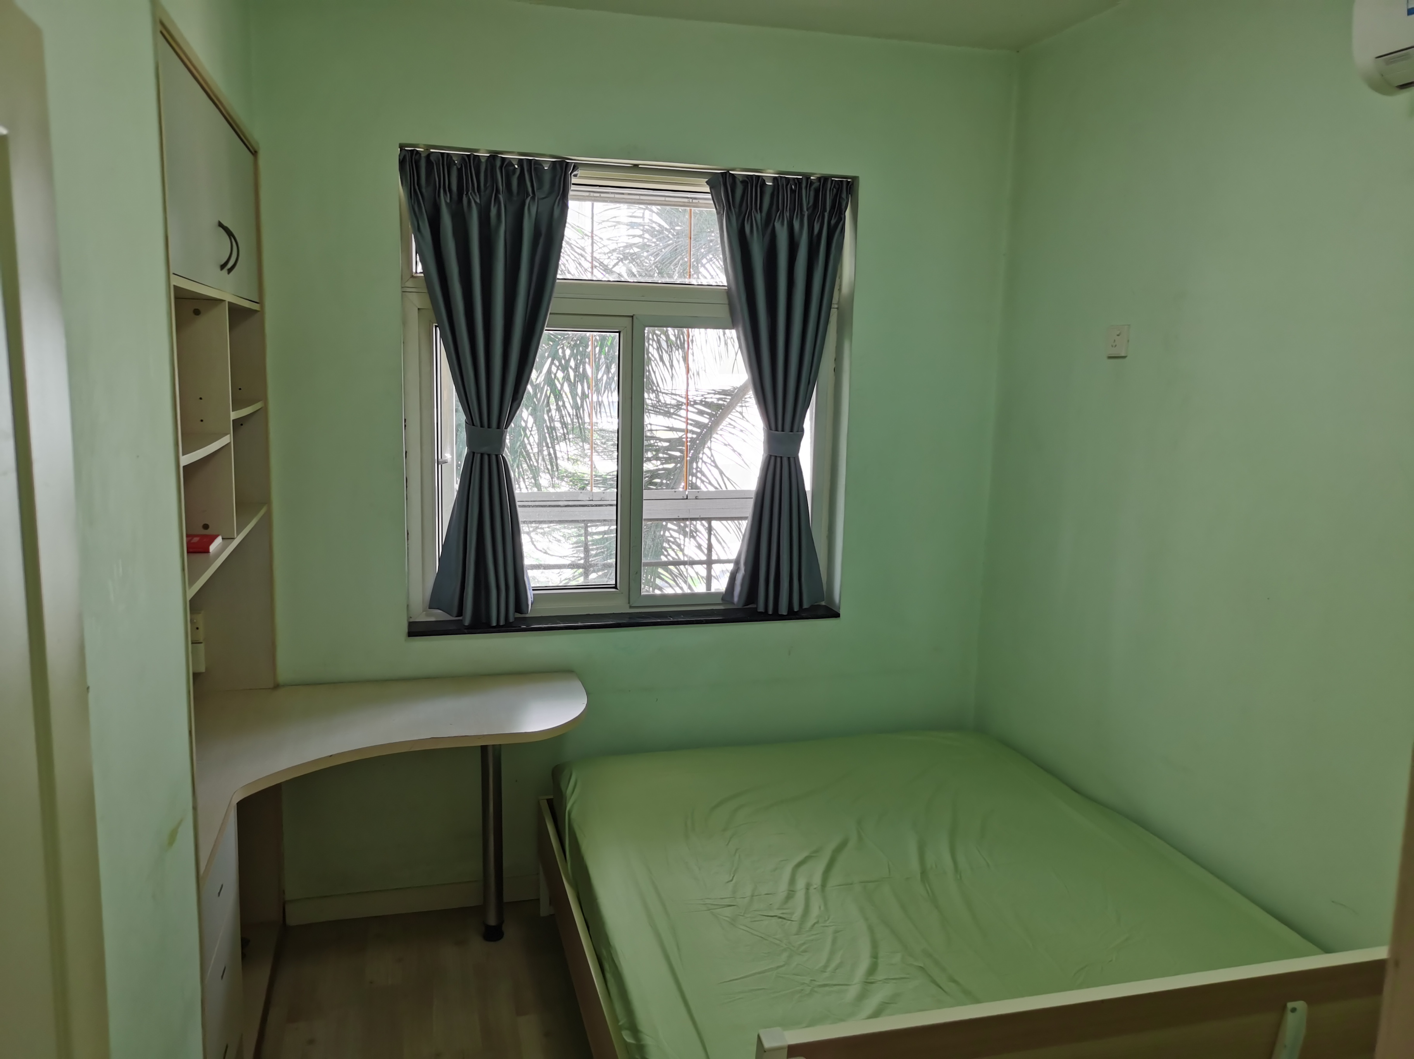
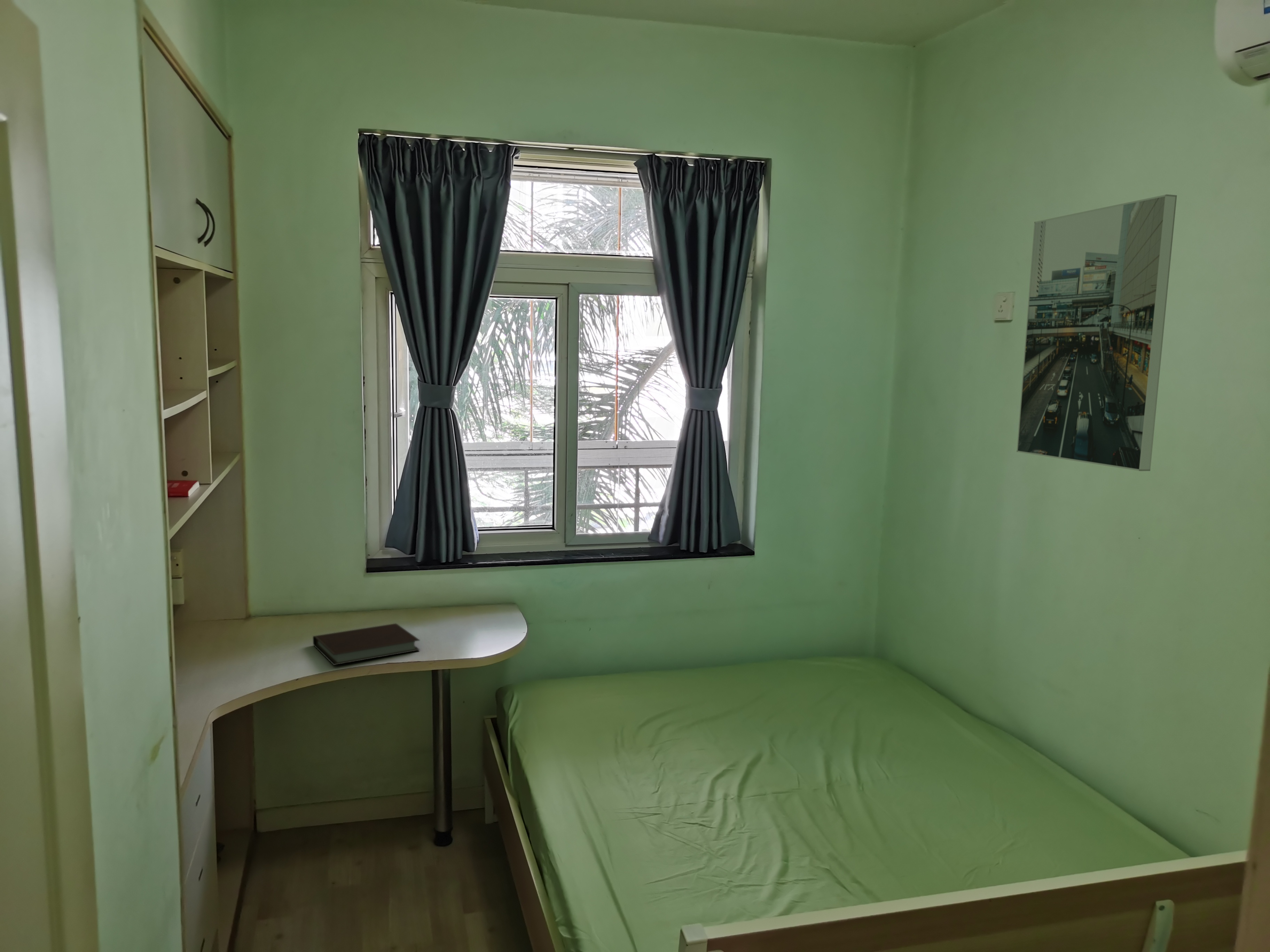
+ notebook [313,623,421,666]
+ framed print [1016,194,1177,471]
